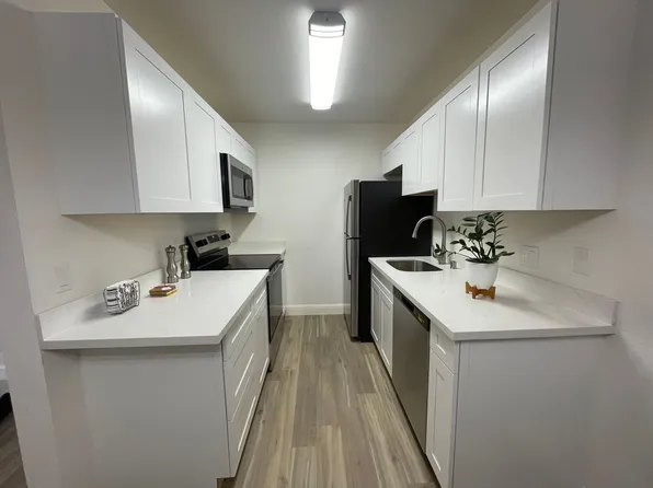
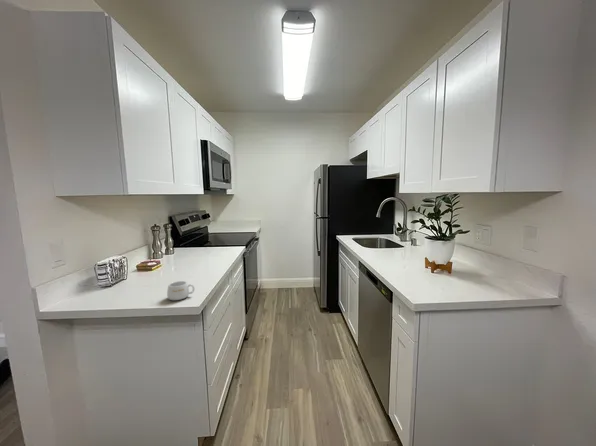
+ mug [166,280,195,301]
